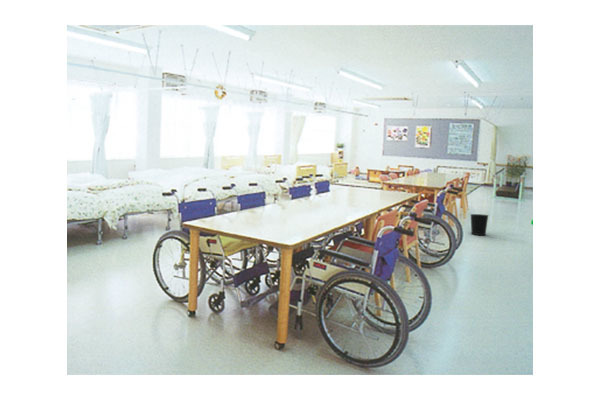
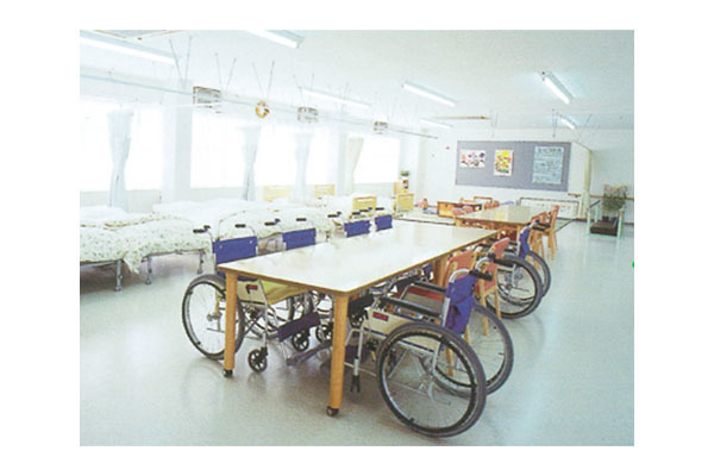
- wastebasket [469,213,490,236]
